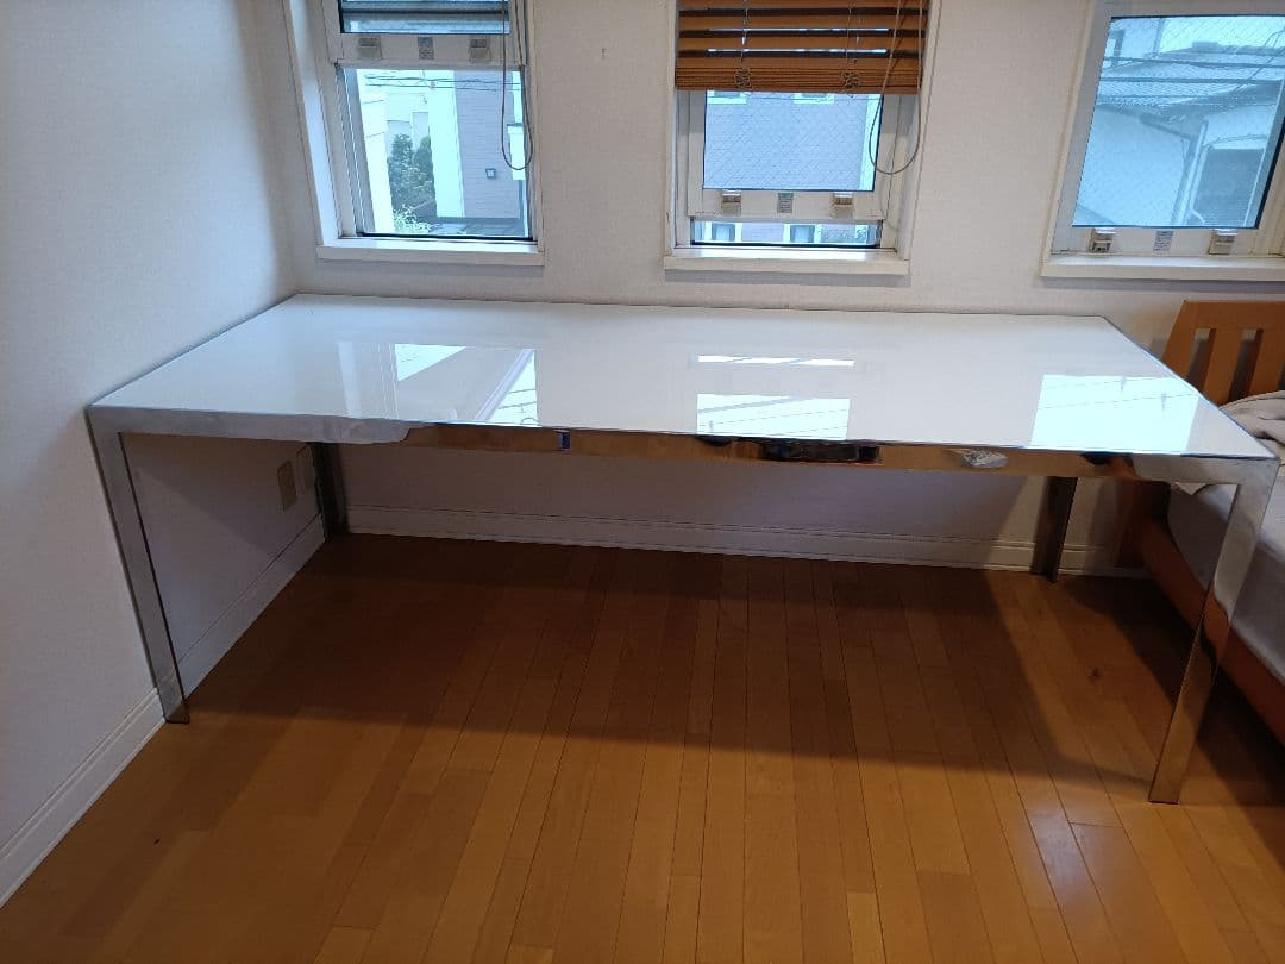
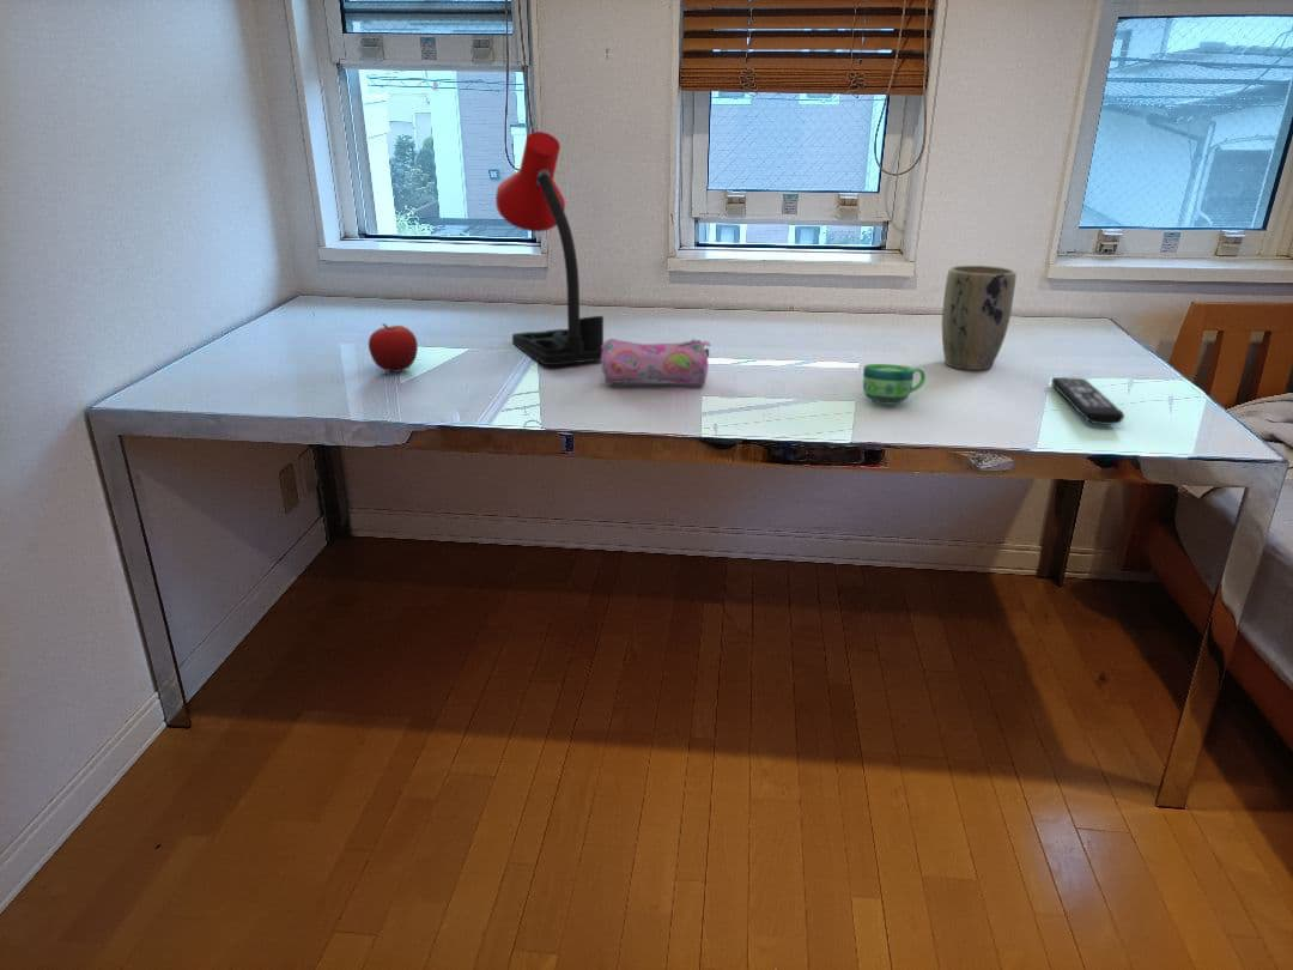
+ plant pot [941,265,1018,371]
+ cup [862,363,927,406]
+ fruit [368,322,419,374]
+ desk lamp [494,131,605,366]
+ pencil case [600,338,711,387]
+ remote control [1050,376,1125,426]
